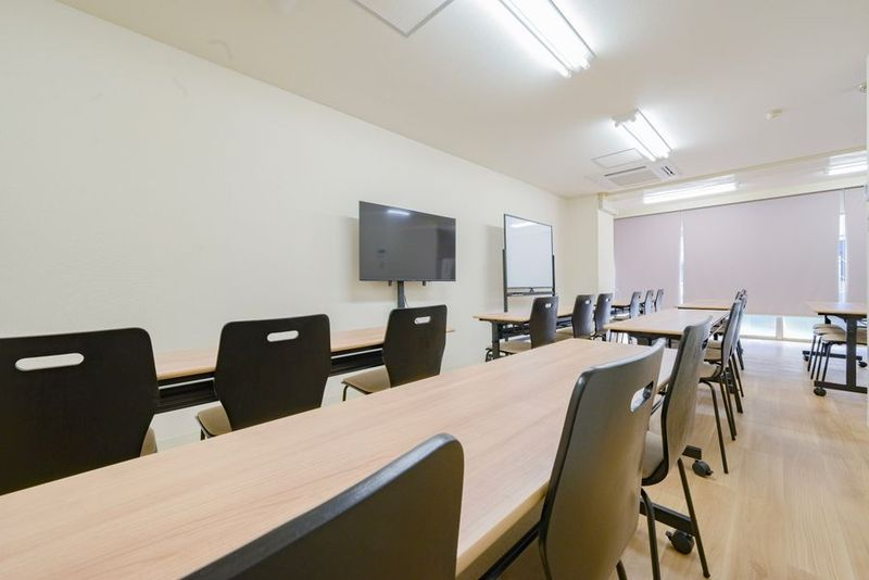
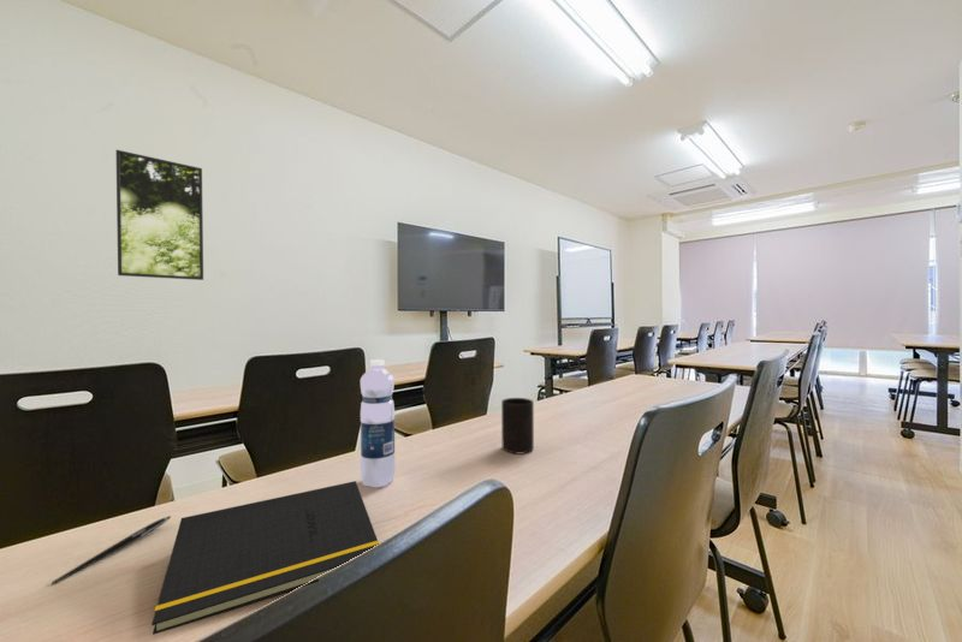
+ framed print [114,149,204,281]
+ pen [51,515,172,585]
+ cup [500,397,535,454]
+ notepad [150,480,380,636]
+ water bottle [360,358,397,488]
